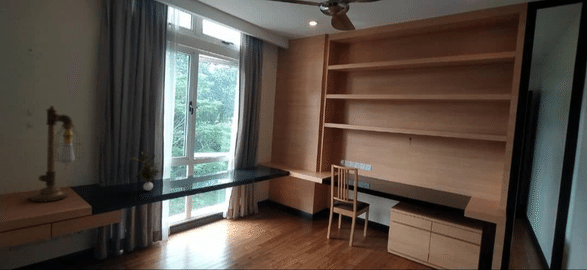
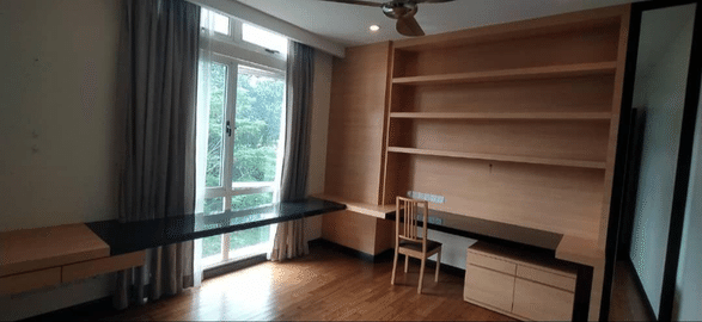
- desk lamp [30,105,84,203]
- potted plant [129,148,162,191]
